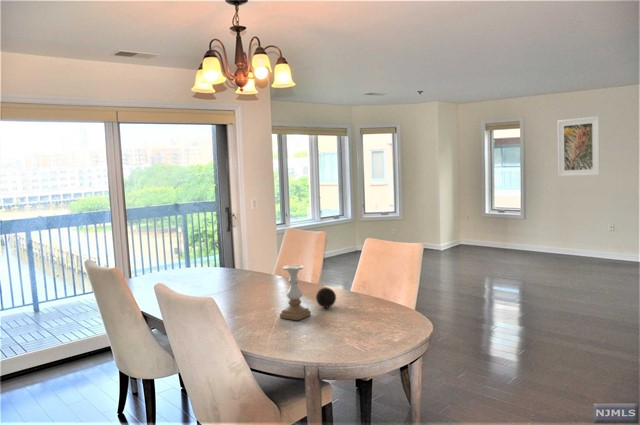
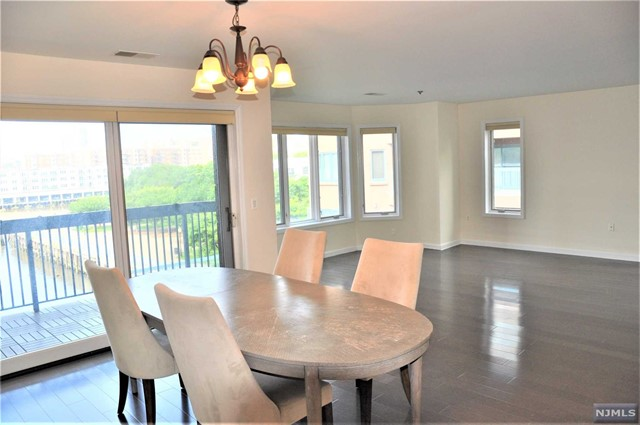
- decorative ball [315,286,337,309]
- candle holder [279,264,312,321]
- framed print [557,115,601,177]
